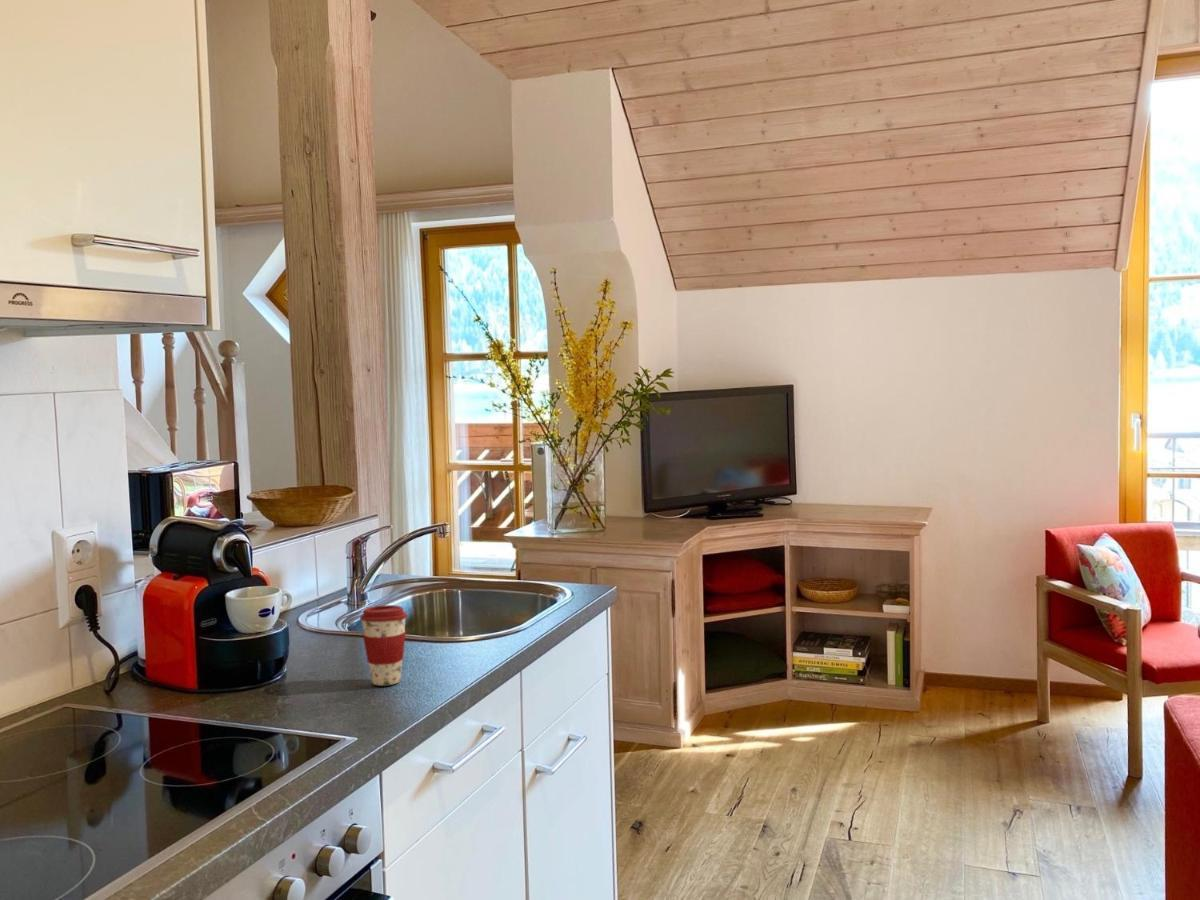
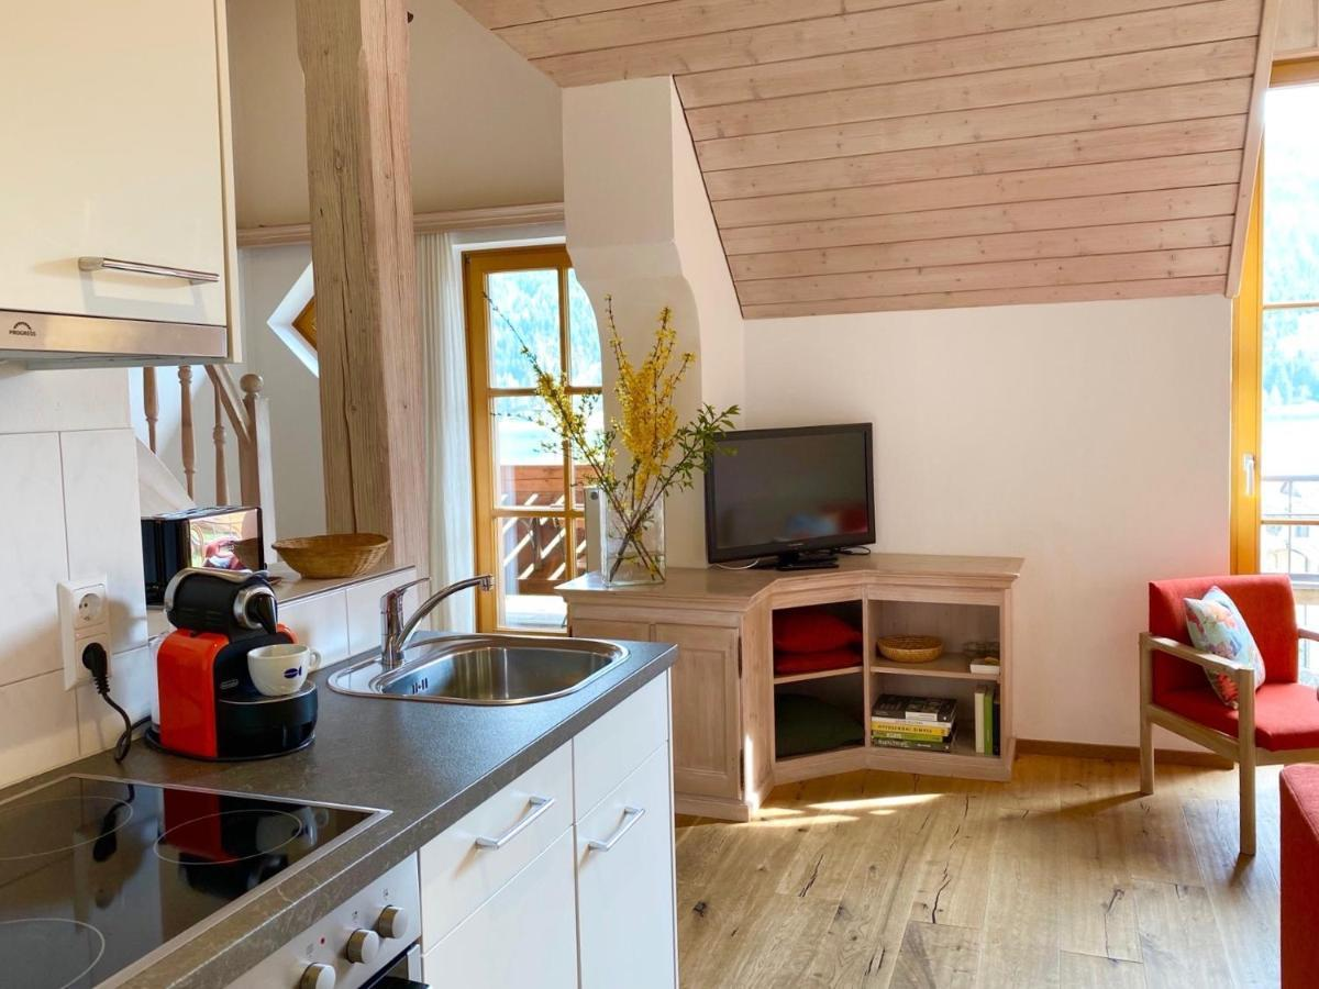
- coffee cup [359,604,408,687]
